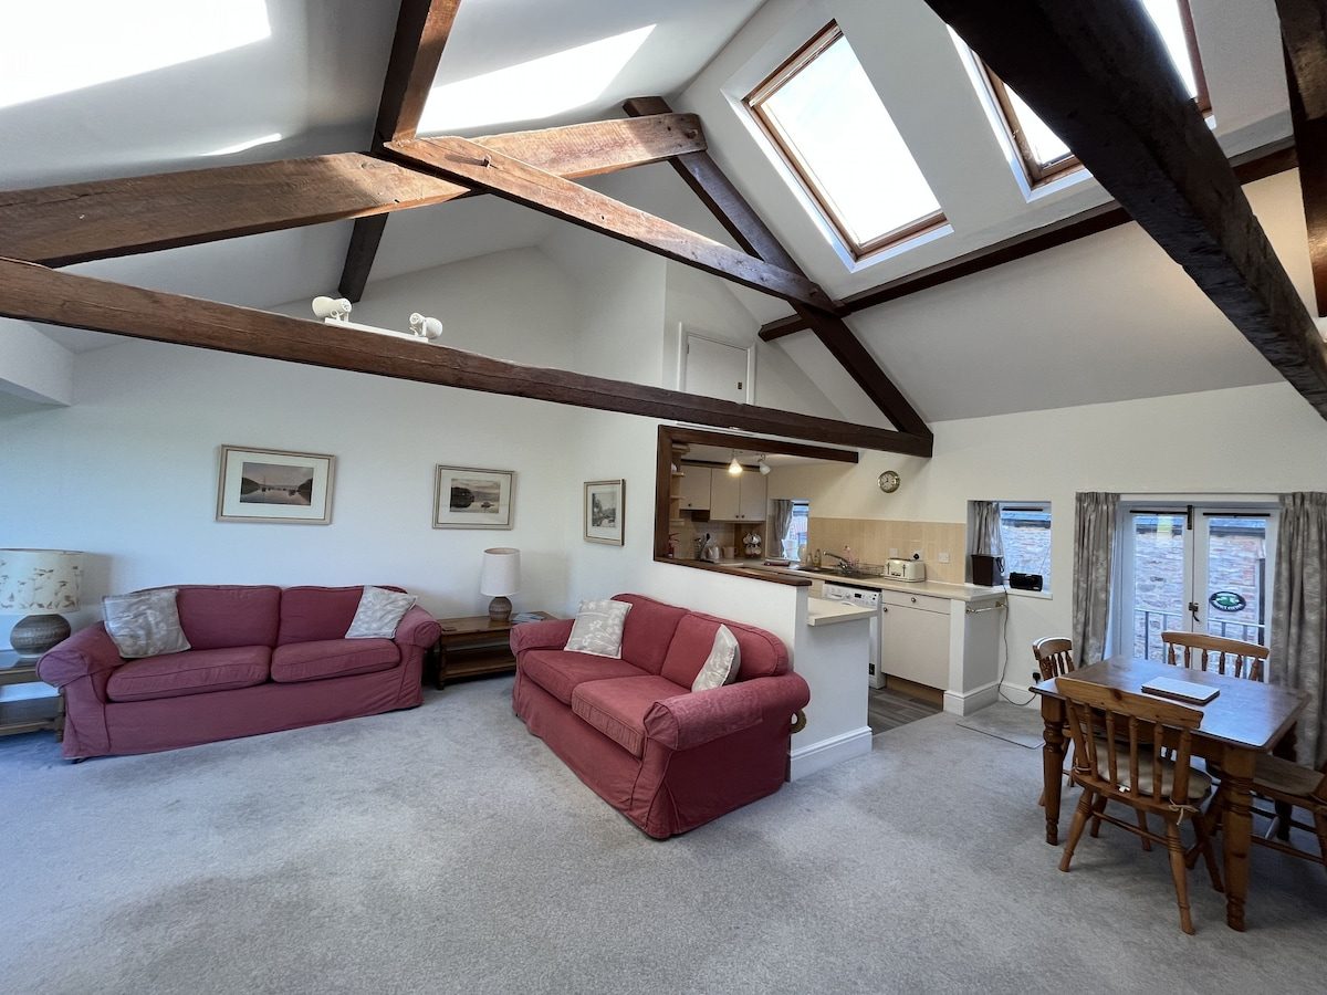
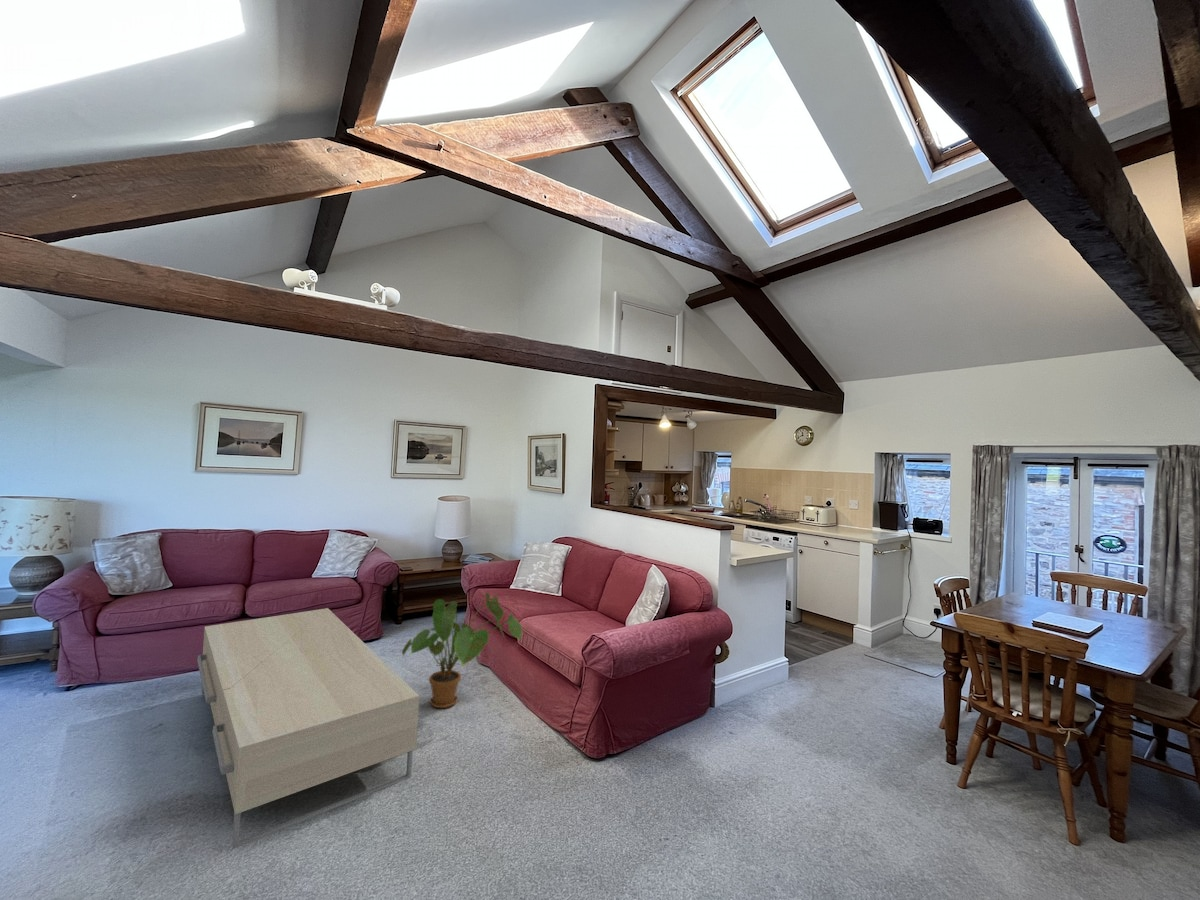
+ house plant [401,592,523,709]
+ coffee table [196,607,420,849]
